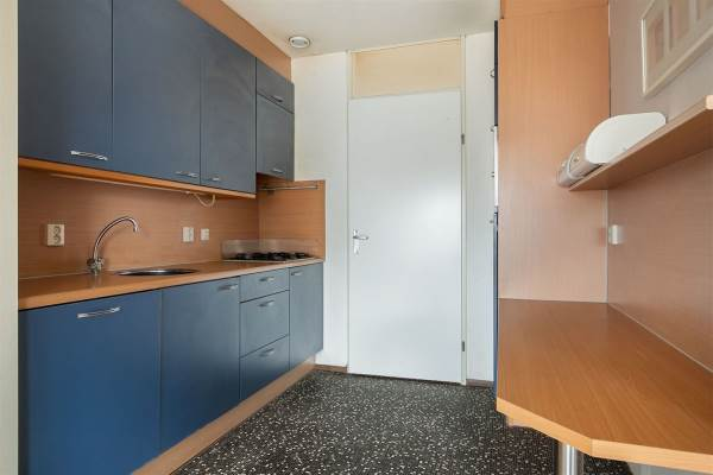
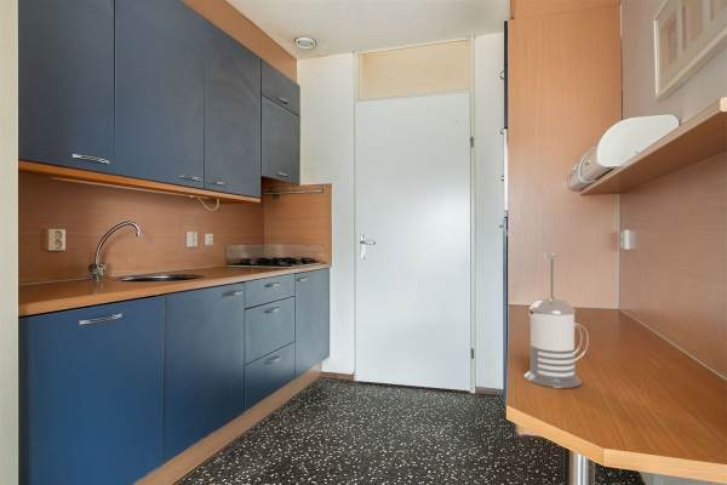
+ french press [523,252,590,389]
